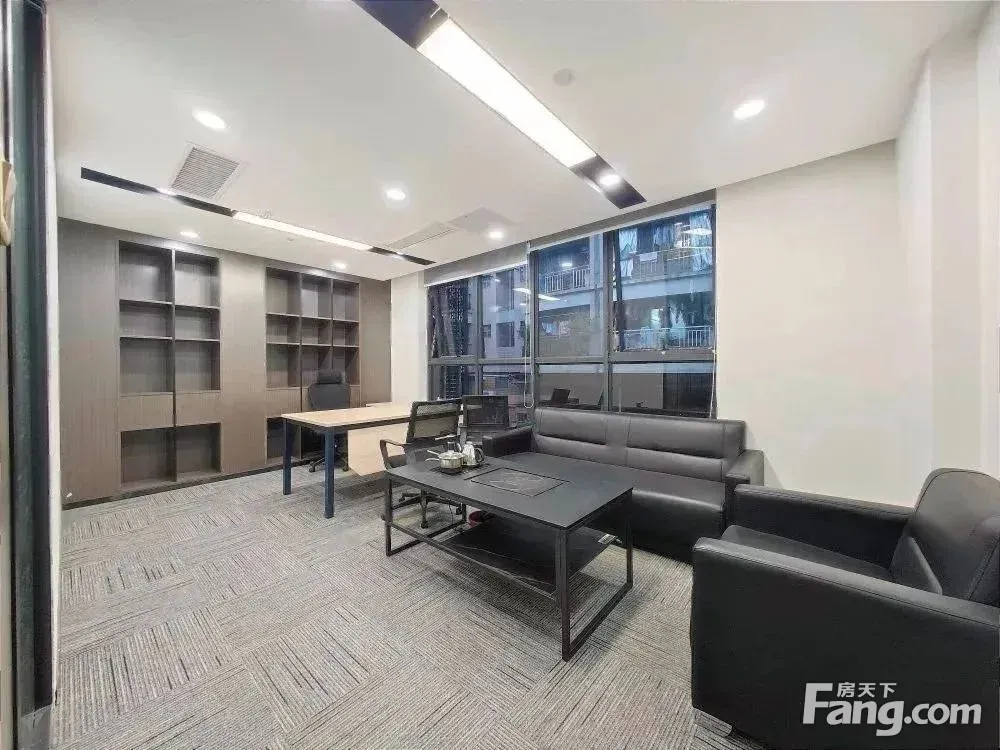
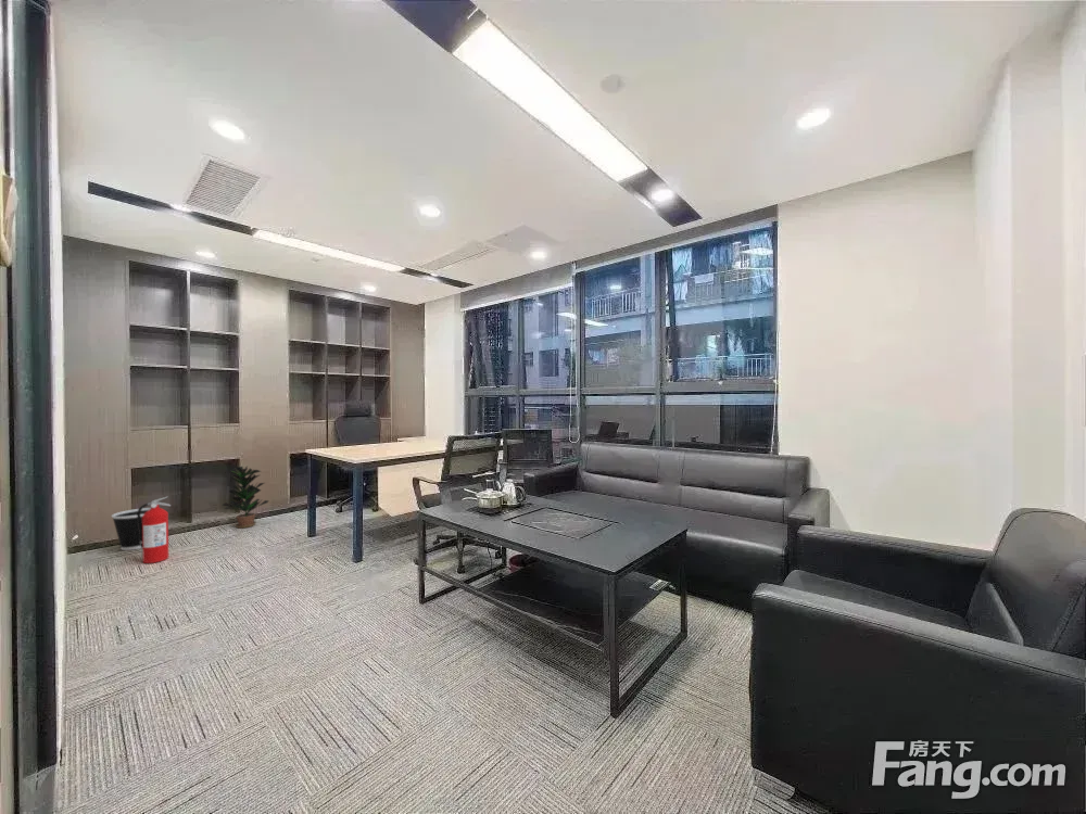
+ potted plant [220,466,270,529]
+ fire extinguisher [137,495,172,564]
+ wastebasket [111,507,151,551]
